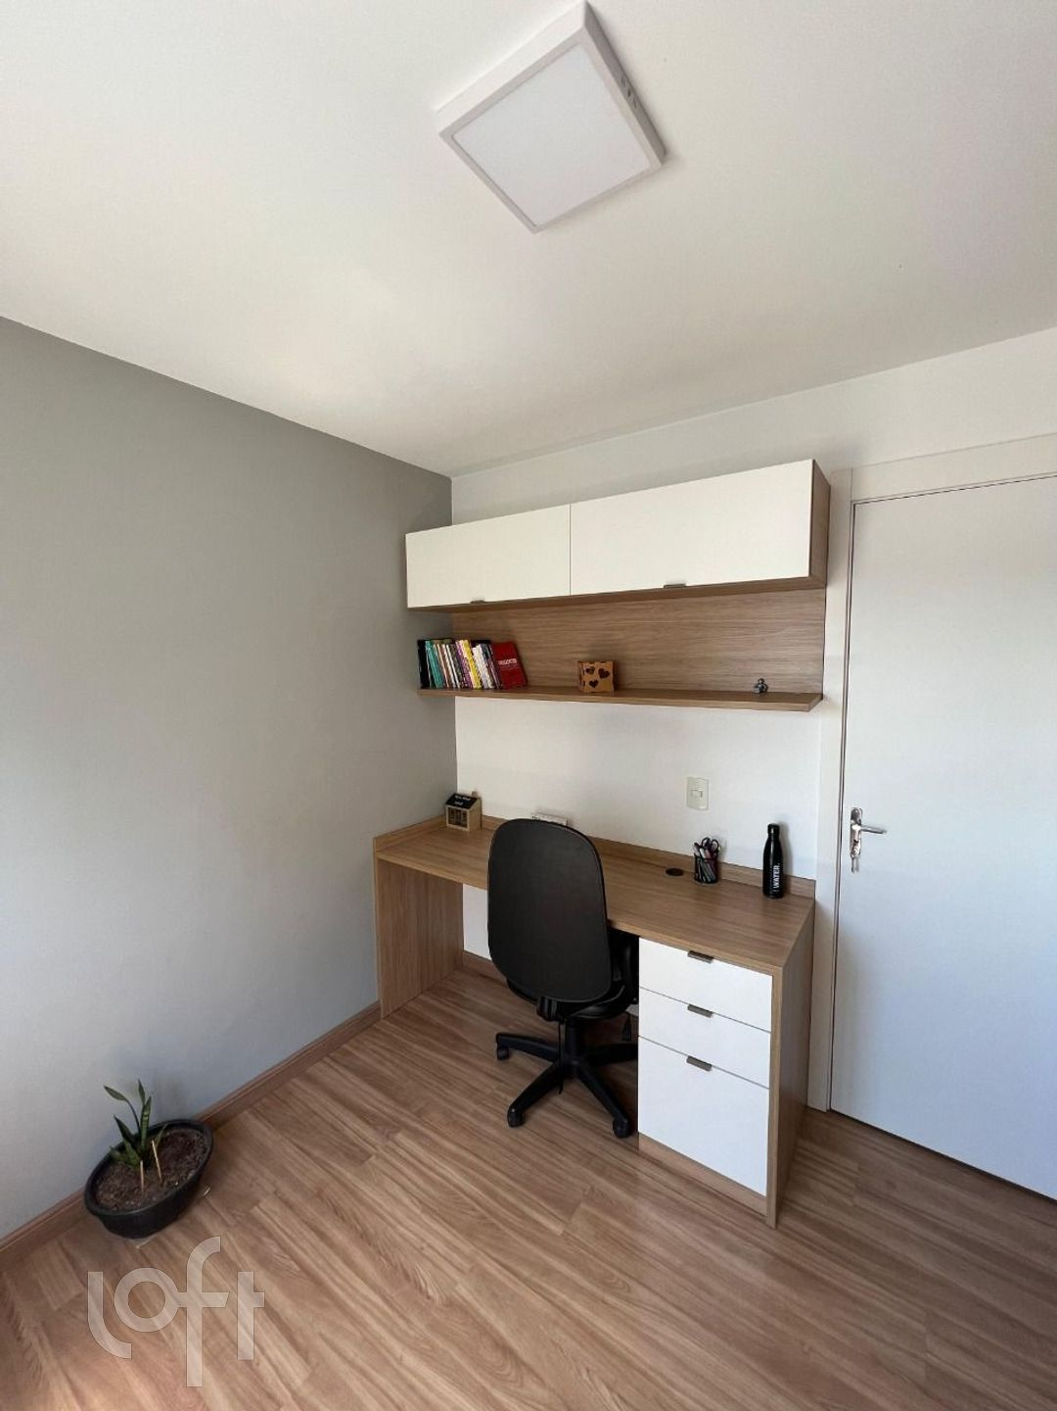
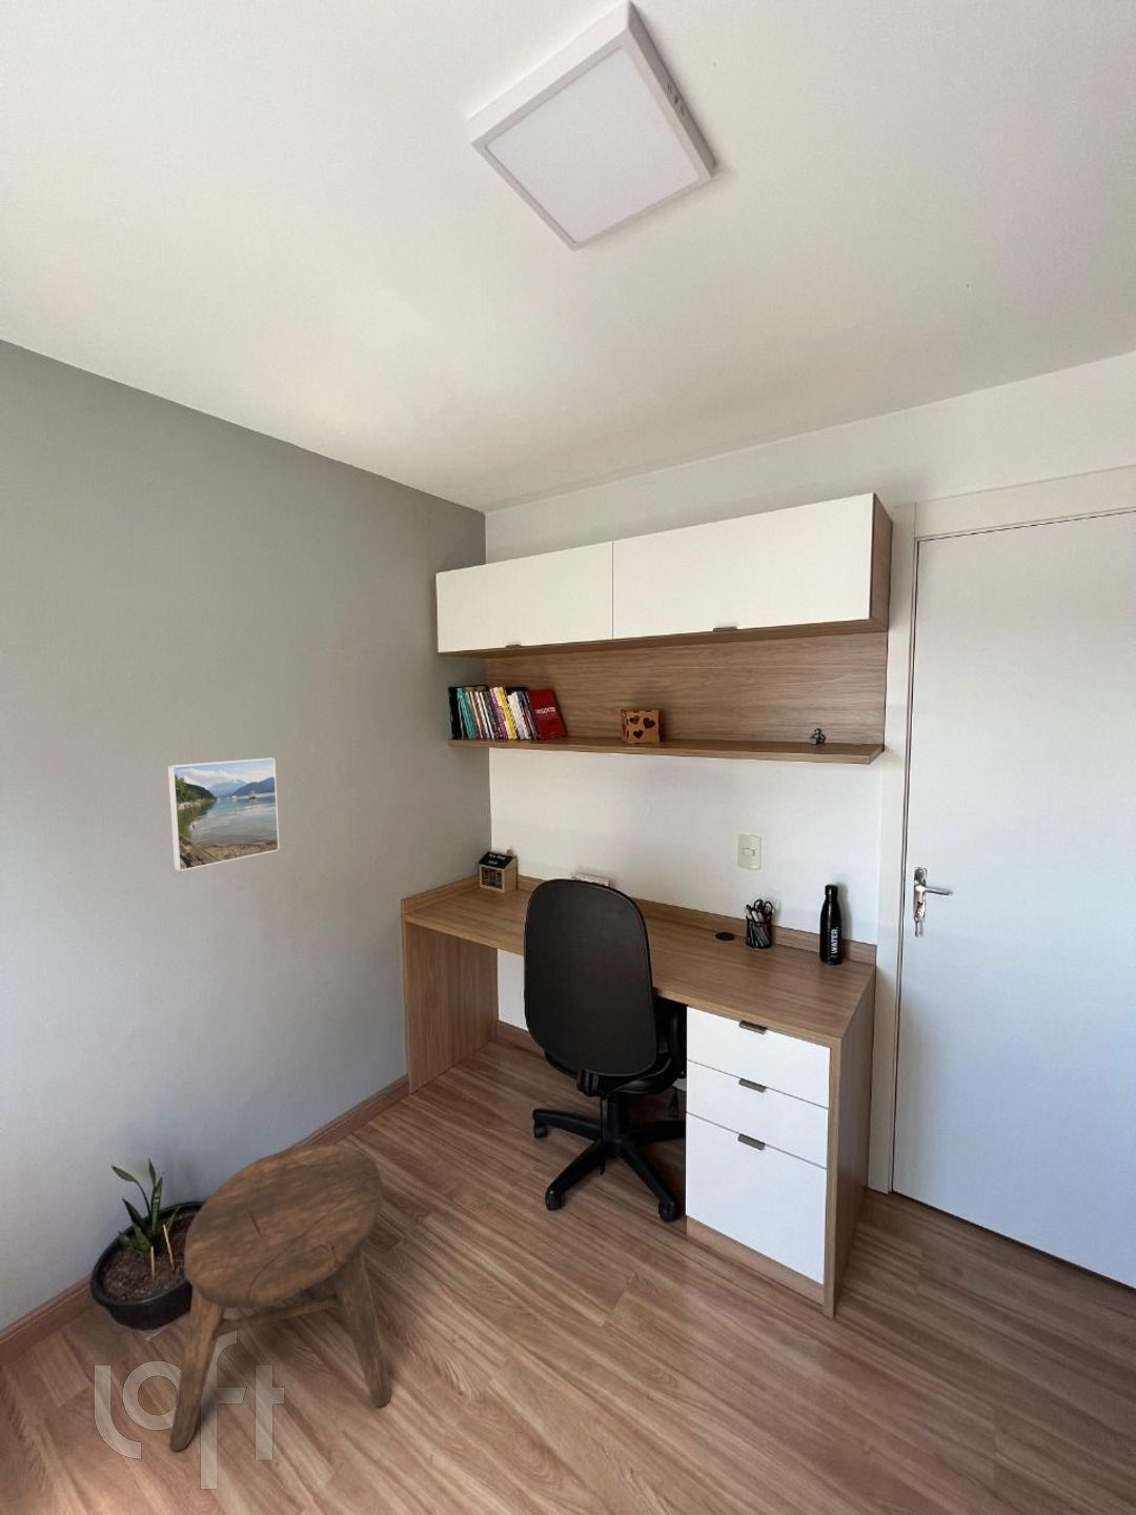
+ stool [168,1143,393,1453]
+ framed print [166,756,280,872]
